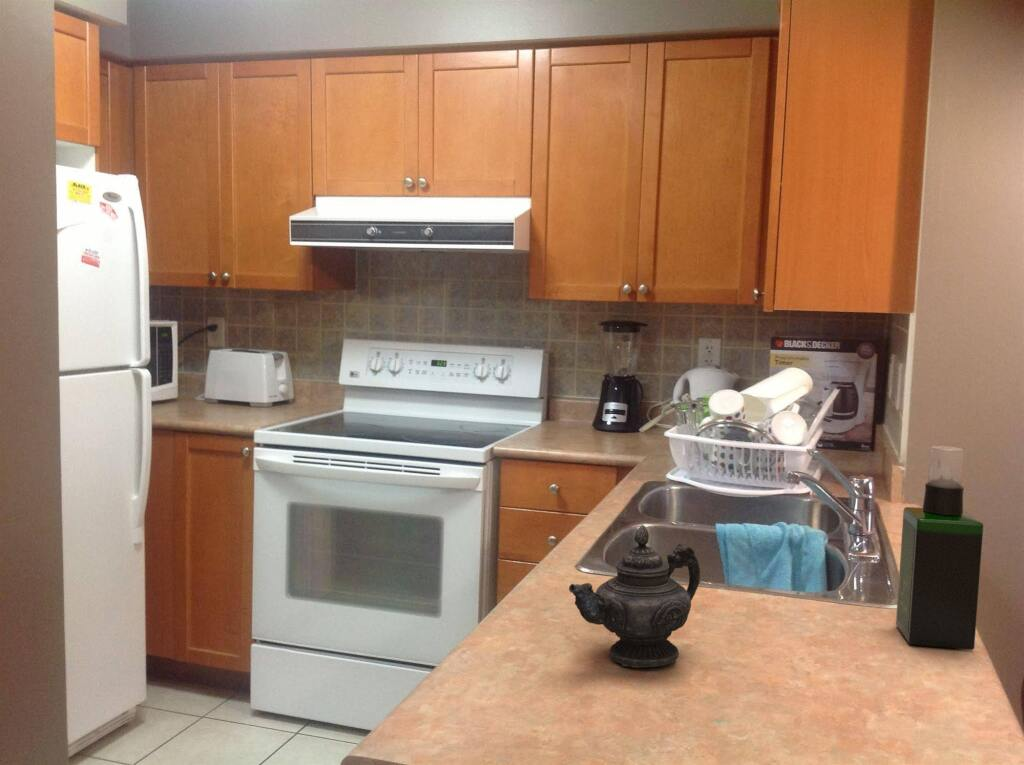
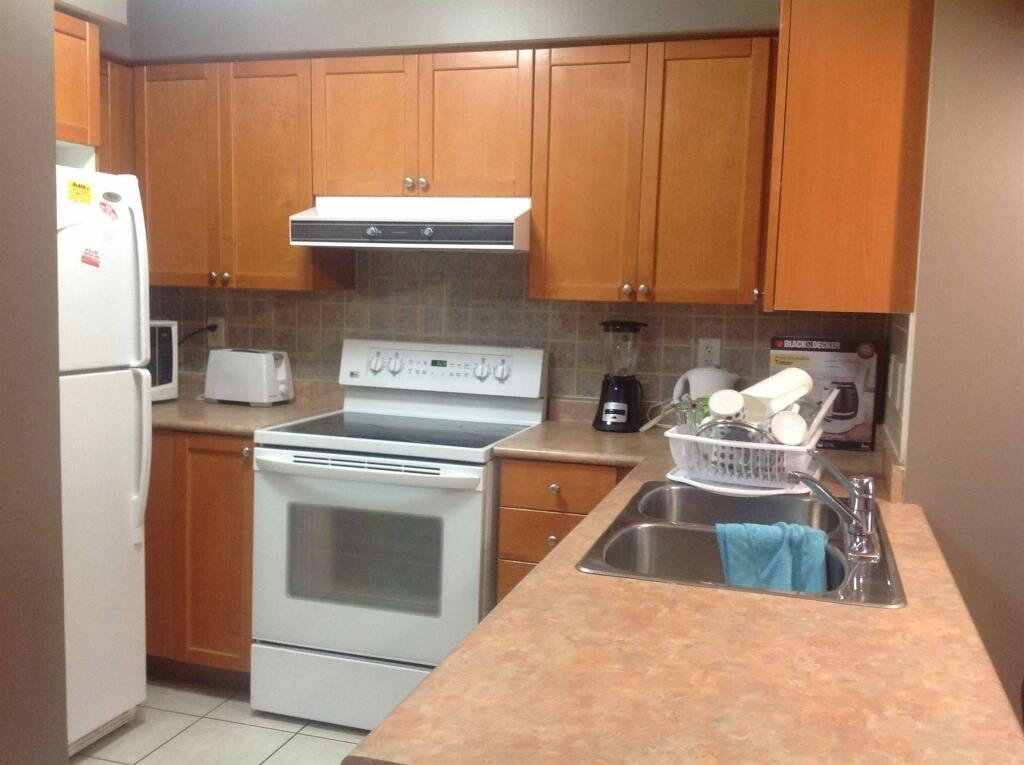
- spray bottle [895,445,984,650]
- teapot [568,524,701,668]
